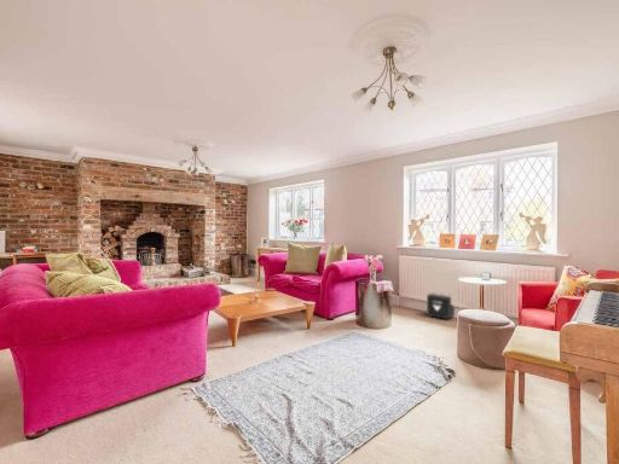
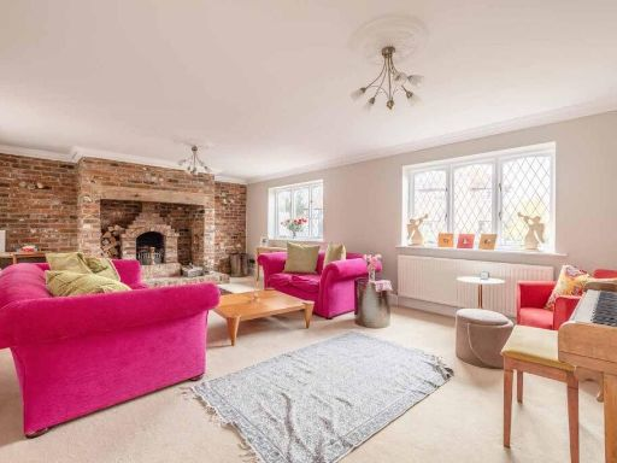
- air purifier [426,292,456,320]
